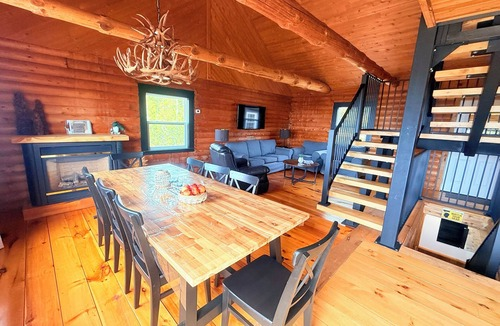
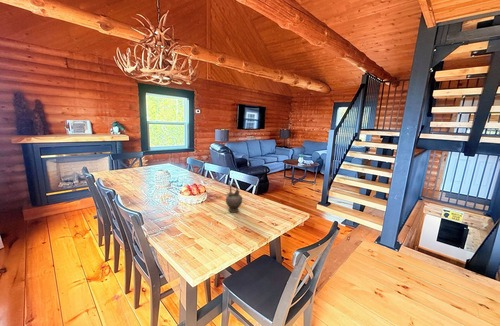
+ teapot [225,182,243,213]
